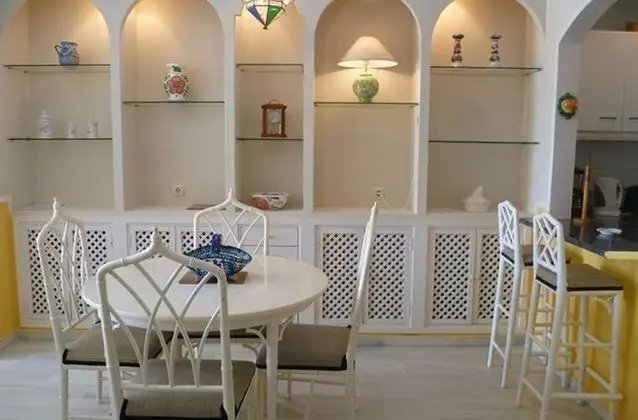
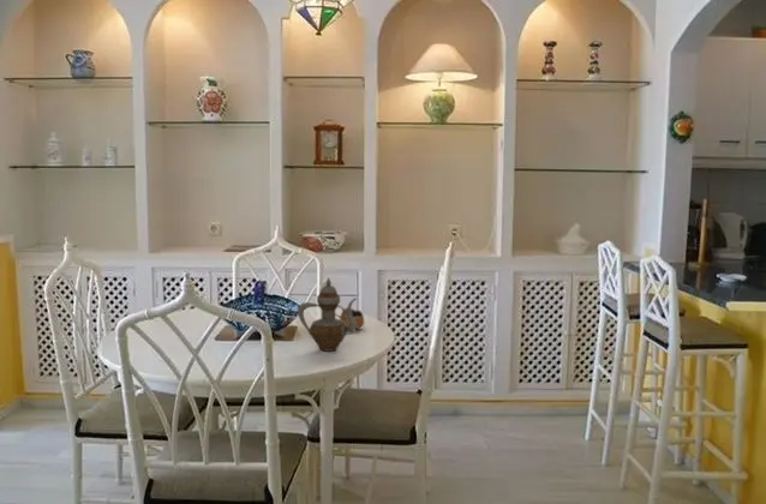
+ cup [335,304,365,330]
+ teapot [297,276,358,353]
